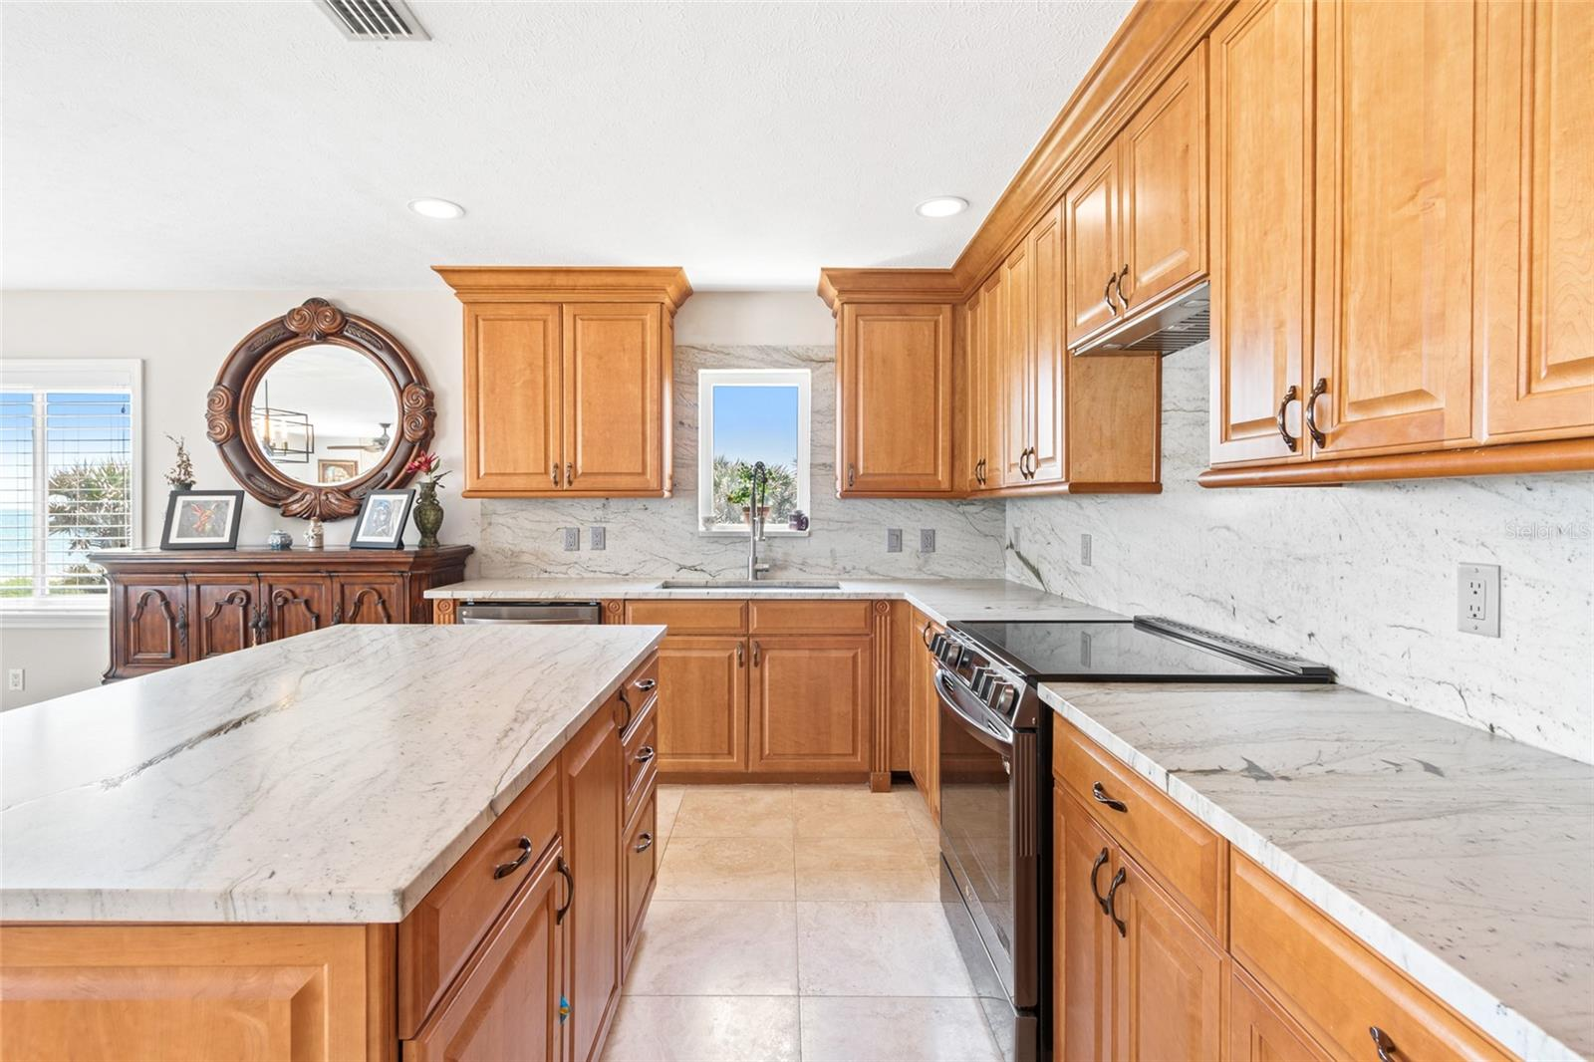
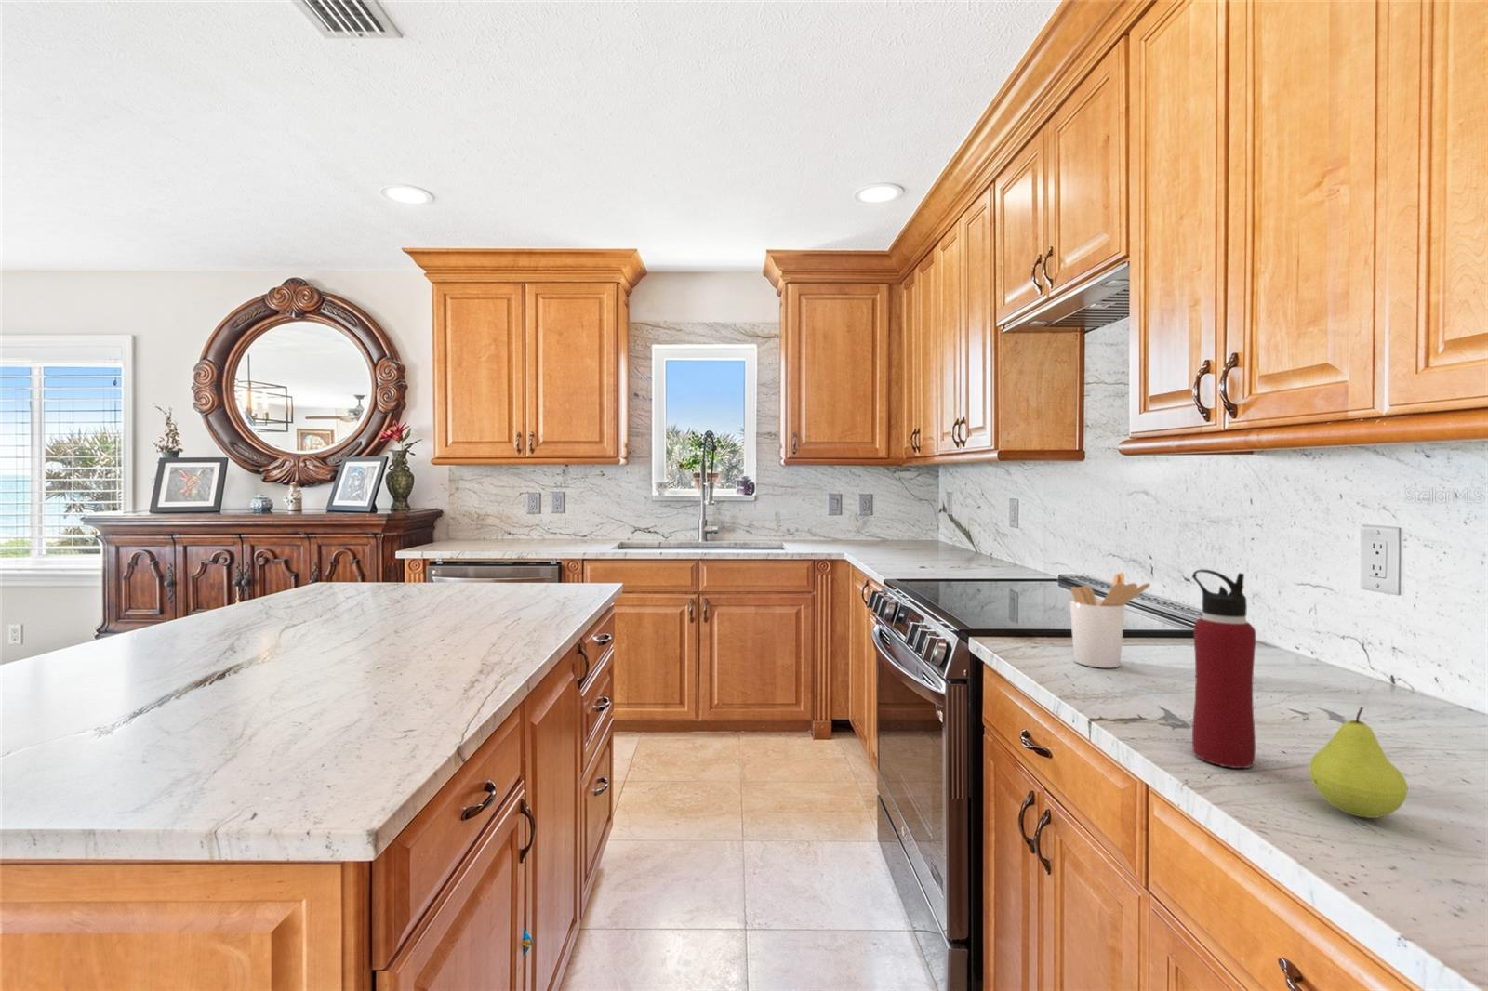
+ utensil holder [1070,572,1152,668]
+ water bottle [1192,568,1257,769]
+ fruit [1308,706,1409,820]
